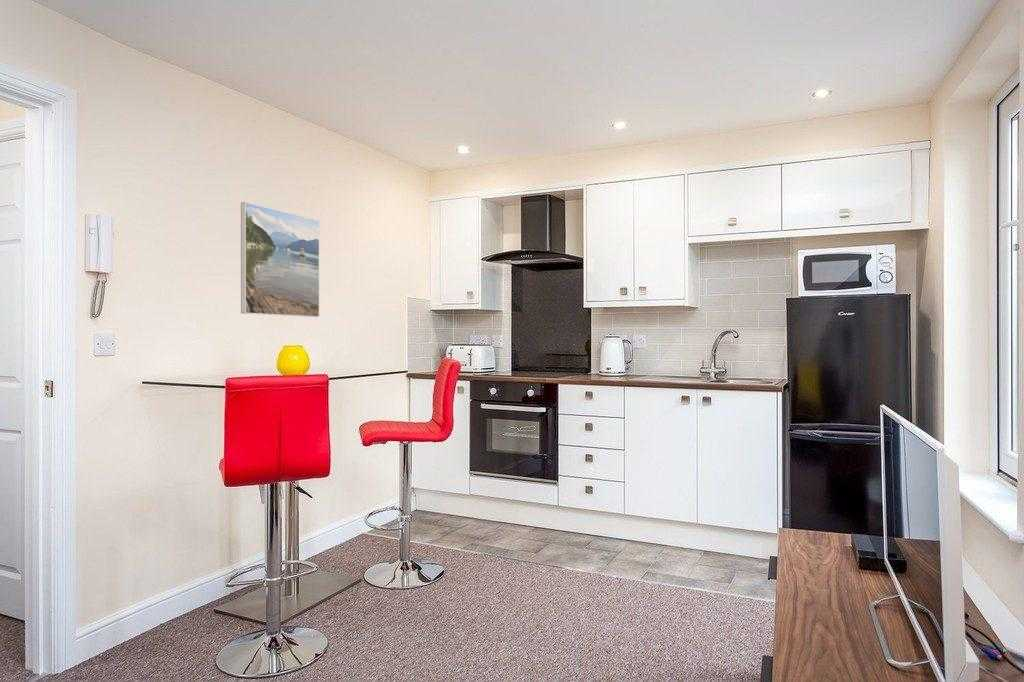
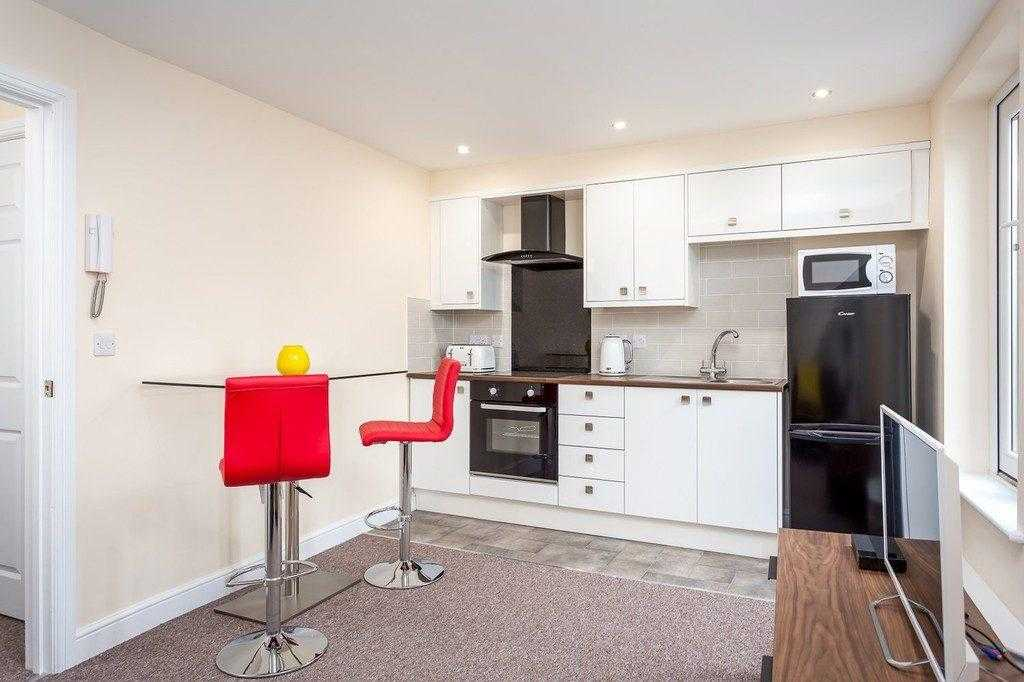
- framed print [240,201,320,318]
